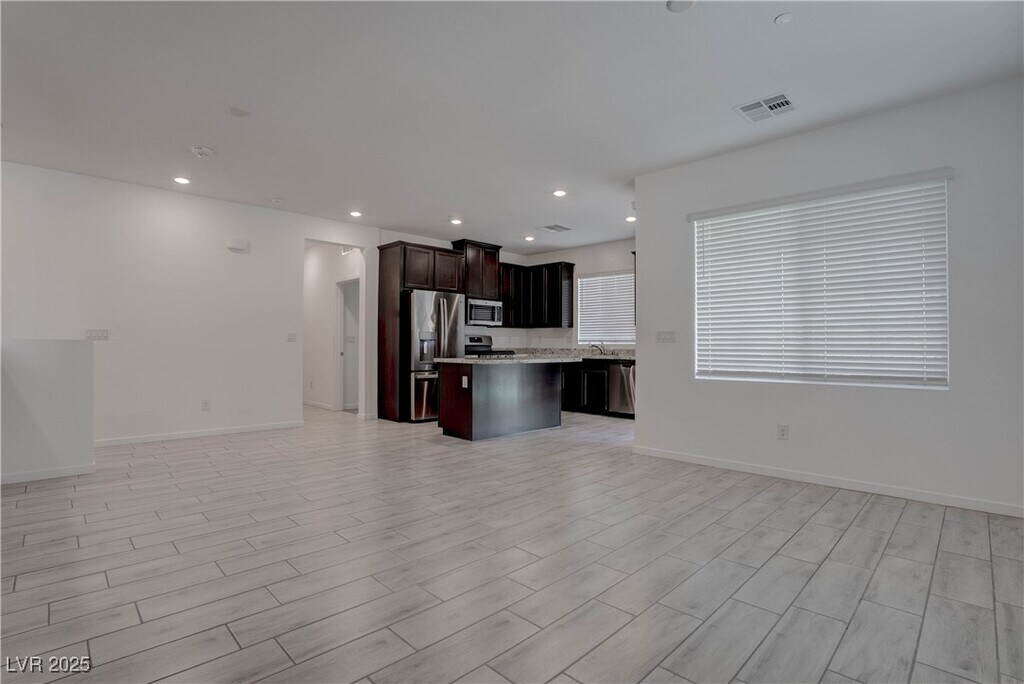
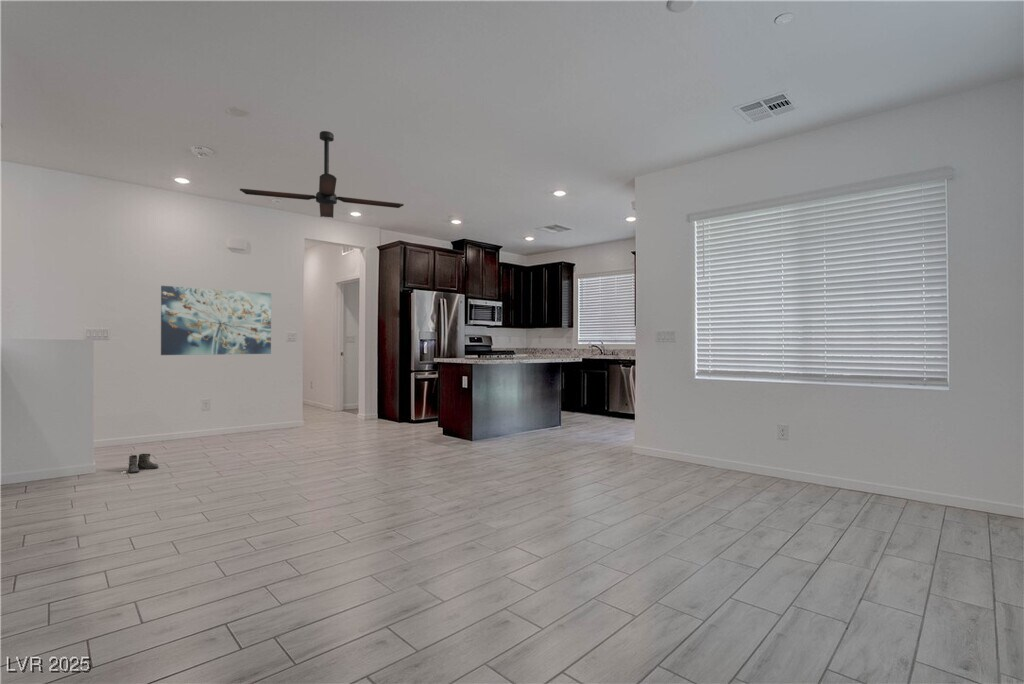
+ ceiling fan [239,130,405,219]
+ wall art [160,285,272,356]
+ boots [127,453,159,474]
